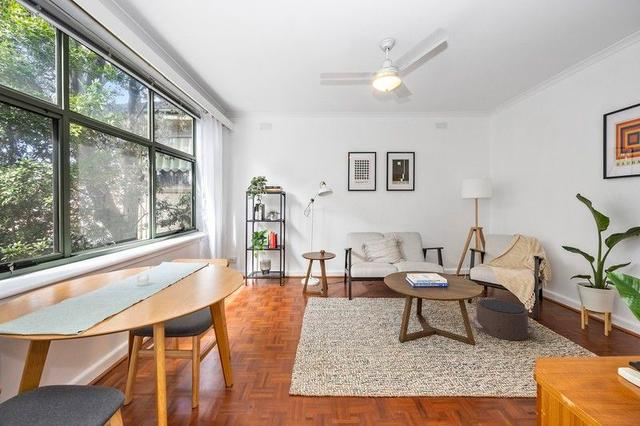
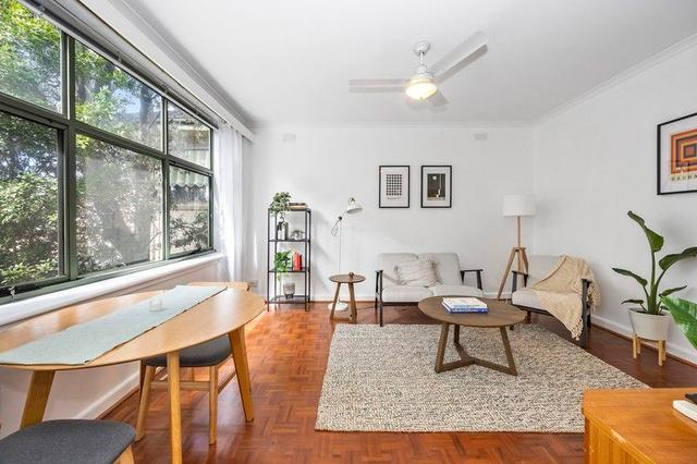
- pouf [470,298,541,341]
